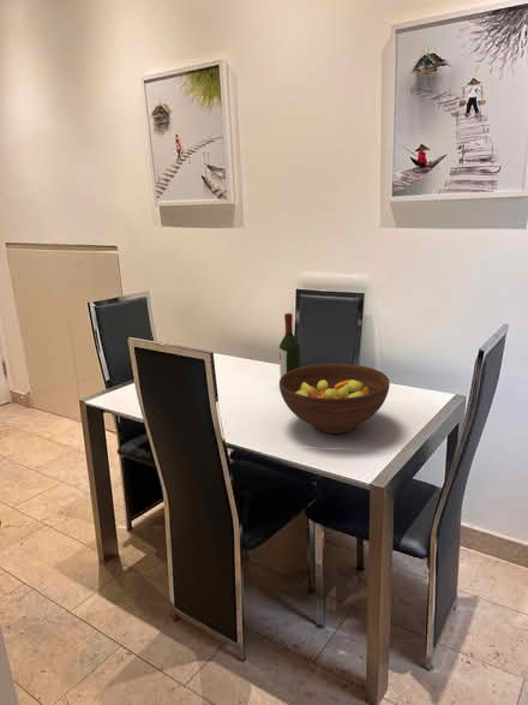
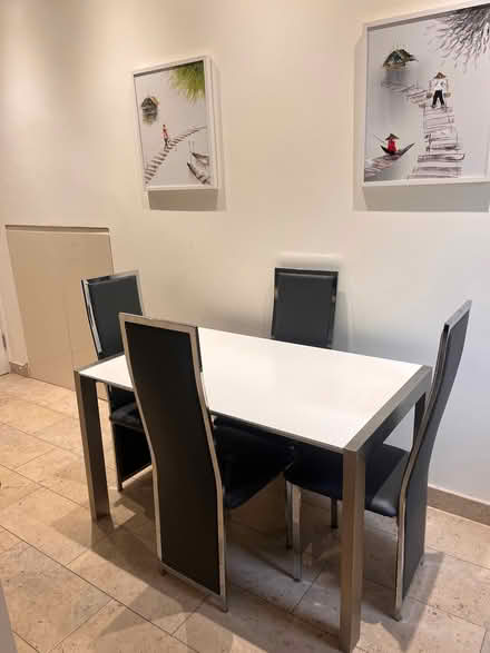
- fruit bowl [278,363,391,435]
- wine bottle [278,312,301,378]
